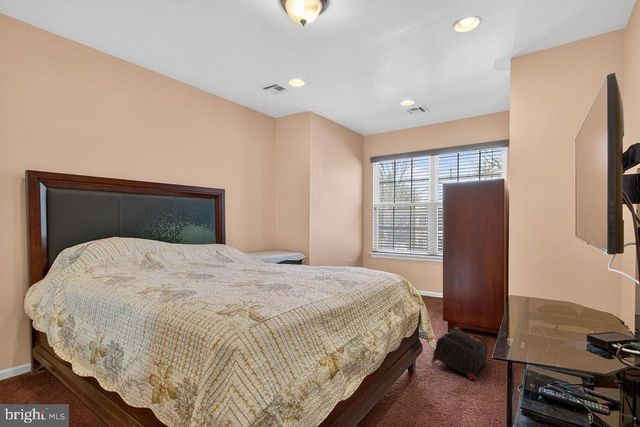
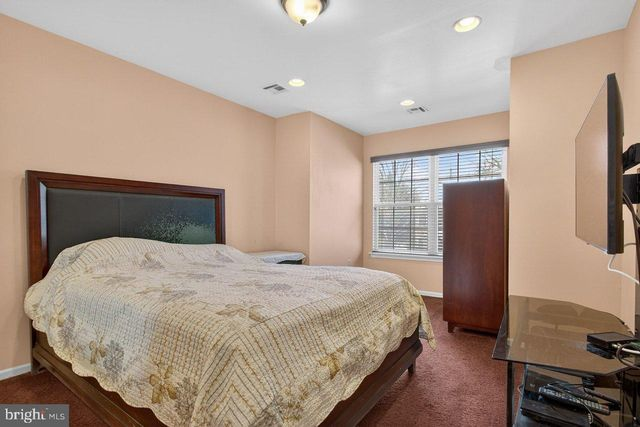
- backpack [431,327,489,382]
